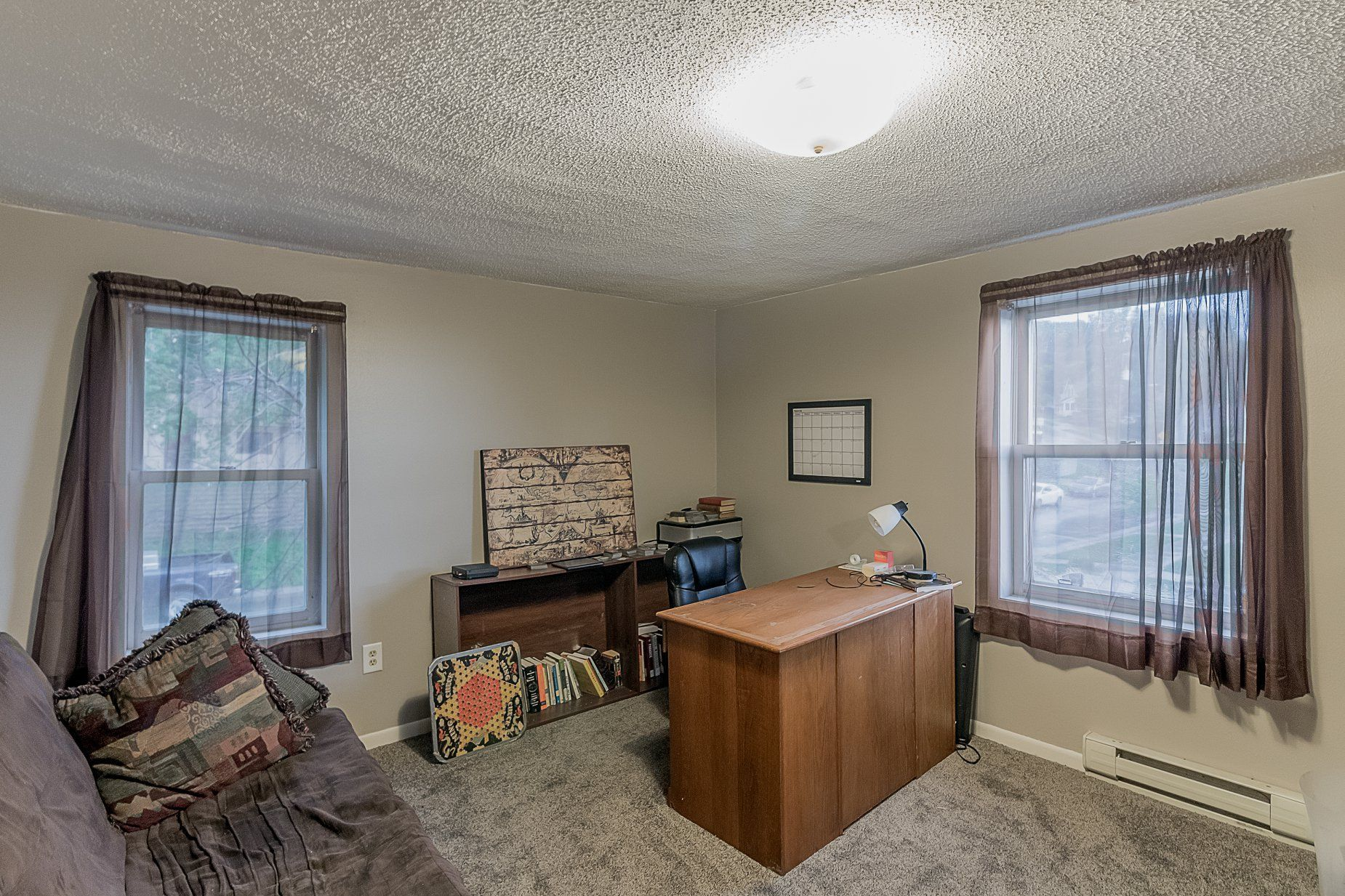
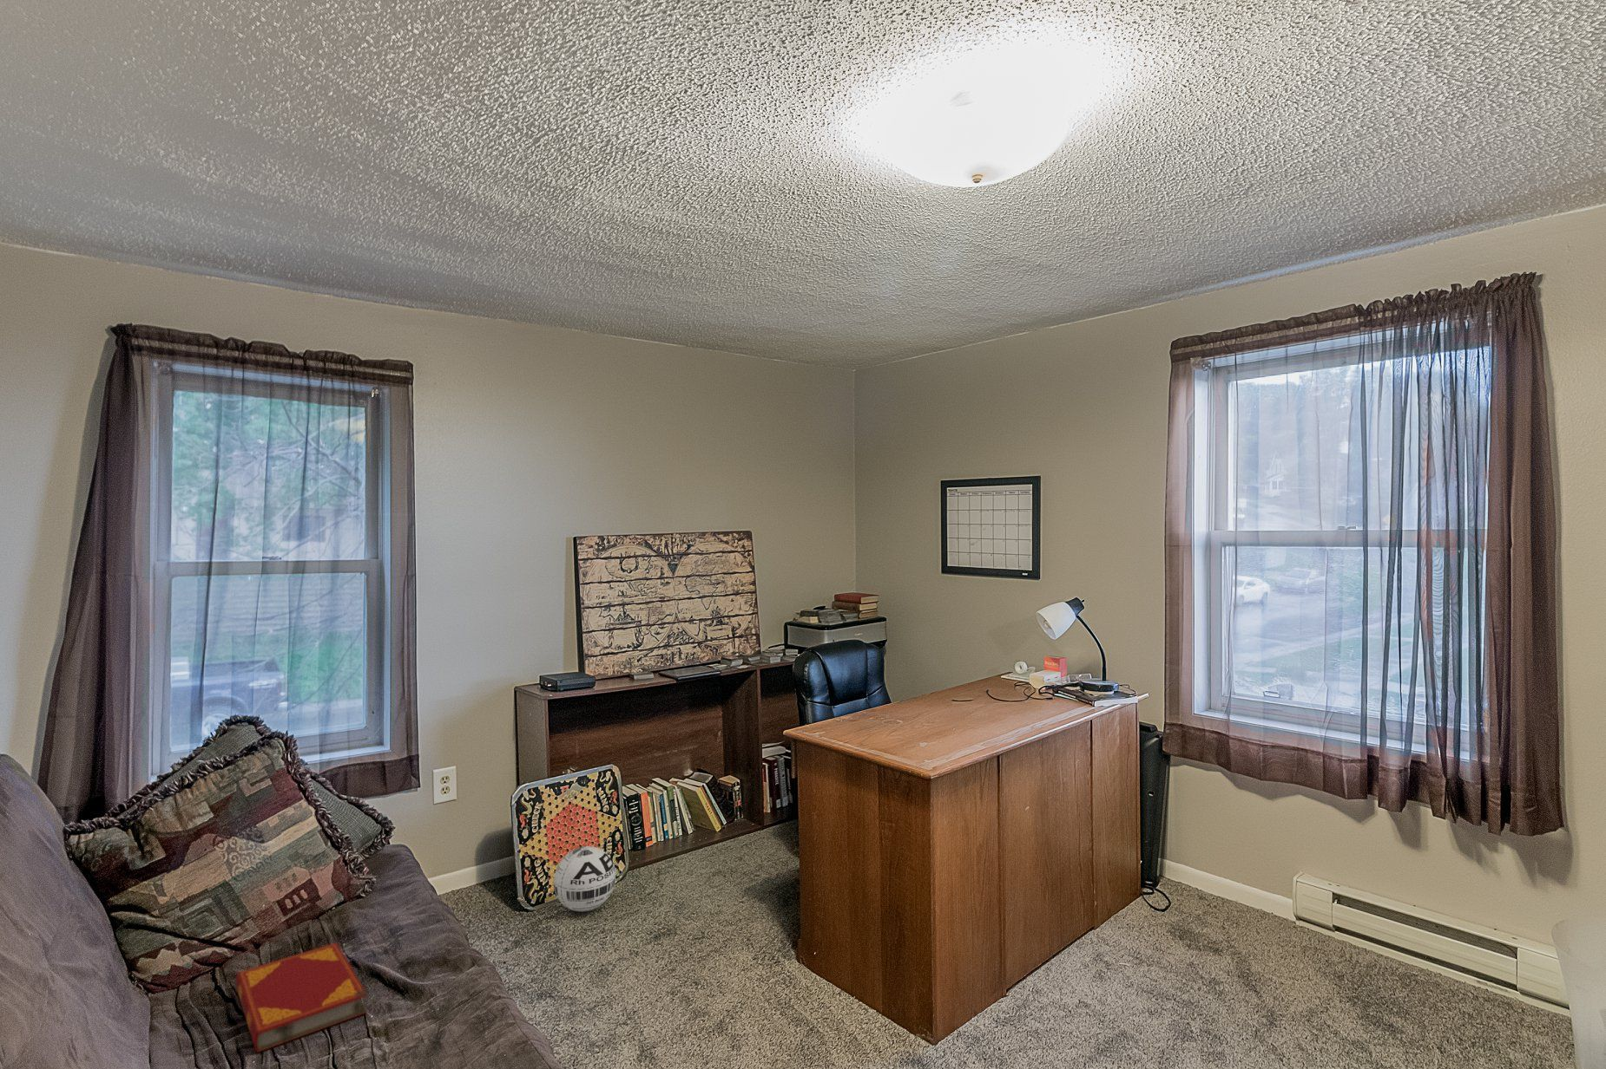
+ ball [553,846,616,913]
+ hardback book [234,941,368,1053]
